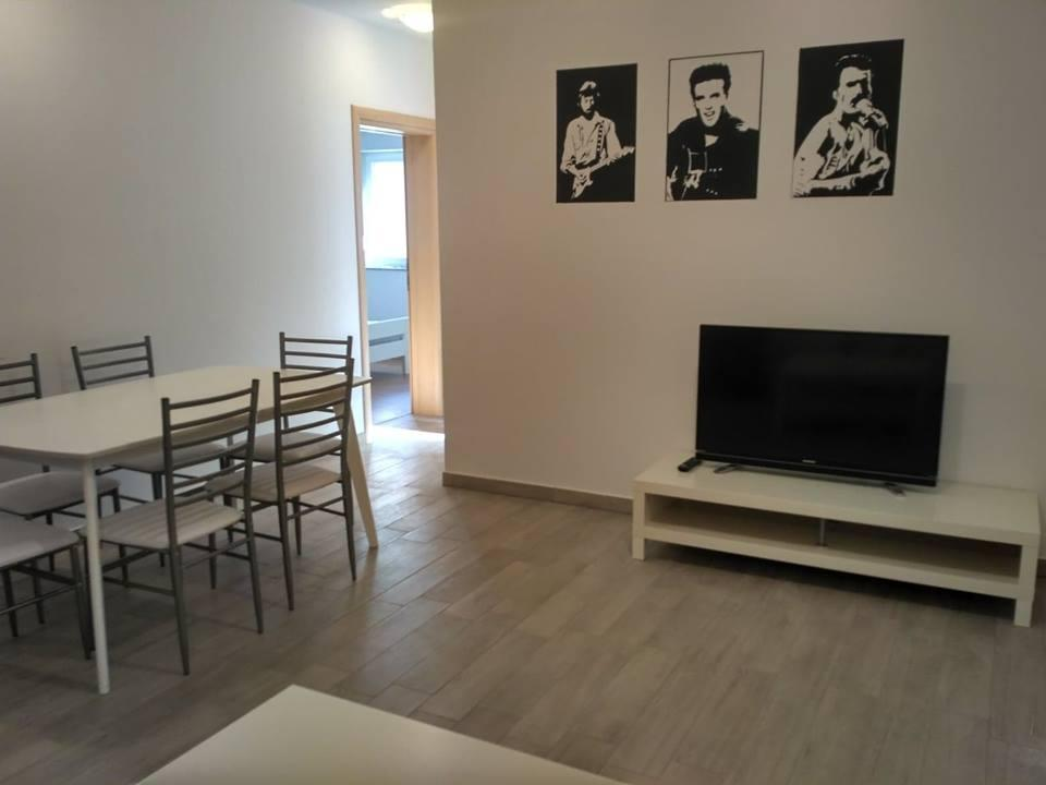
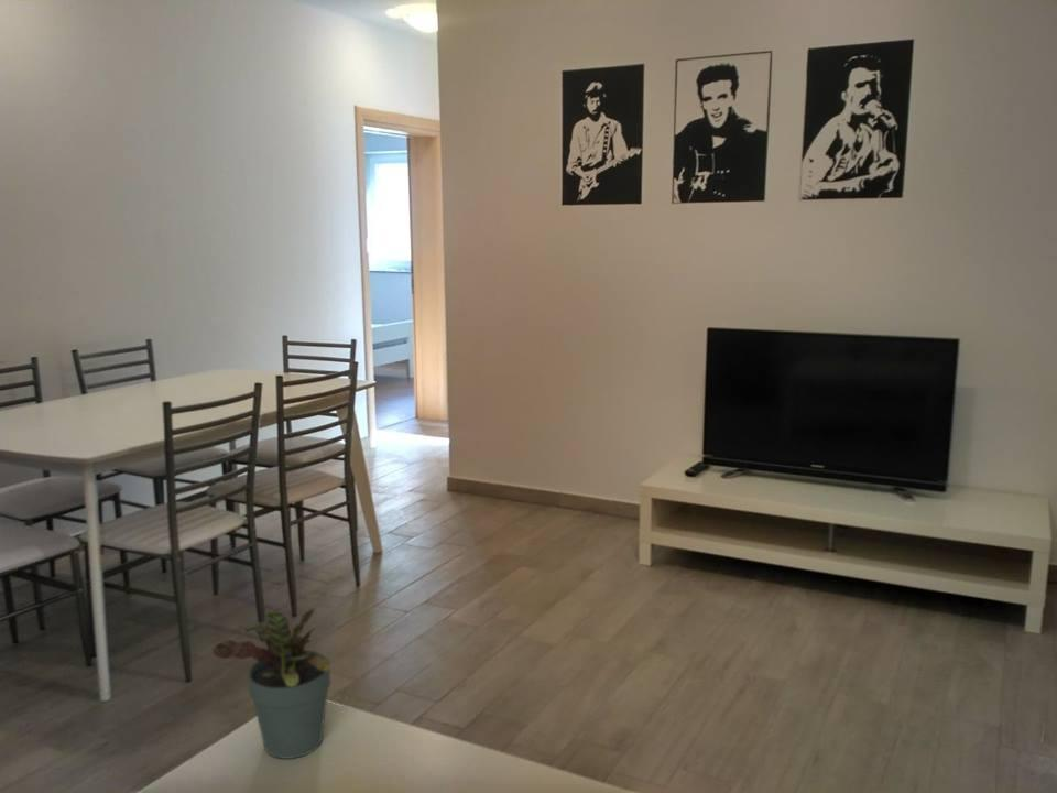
+ potted plant [211,608,331,760]
